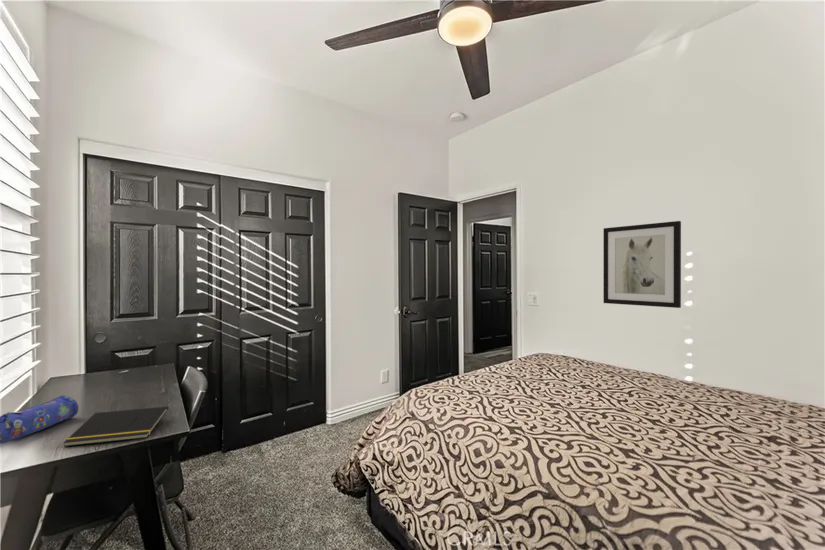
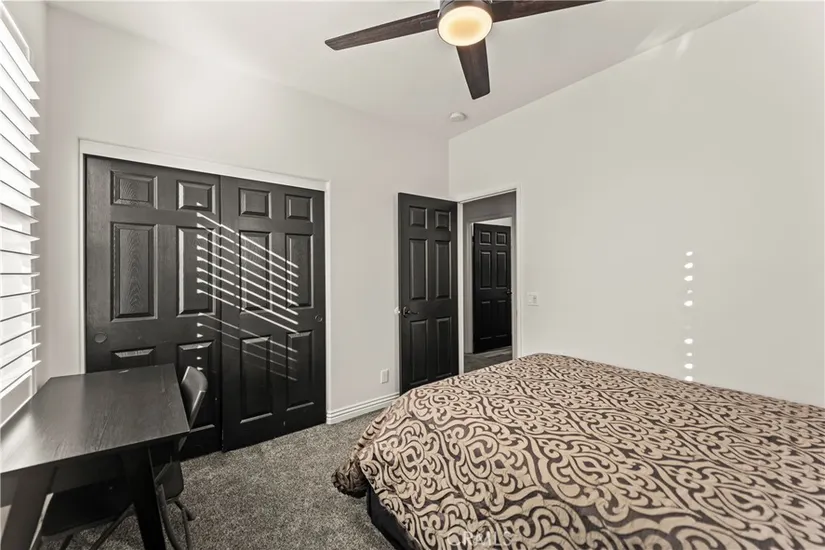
- notepad [62,406,169,447]
- pencil case [0,394,79,444]
- wall art [603,220,682,309]
